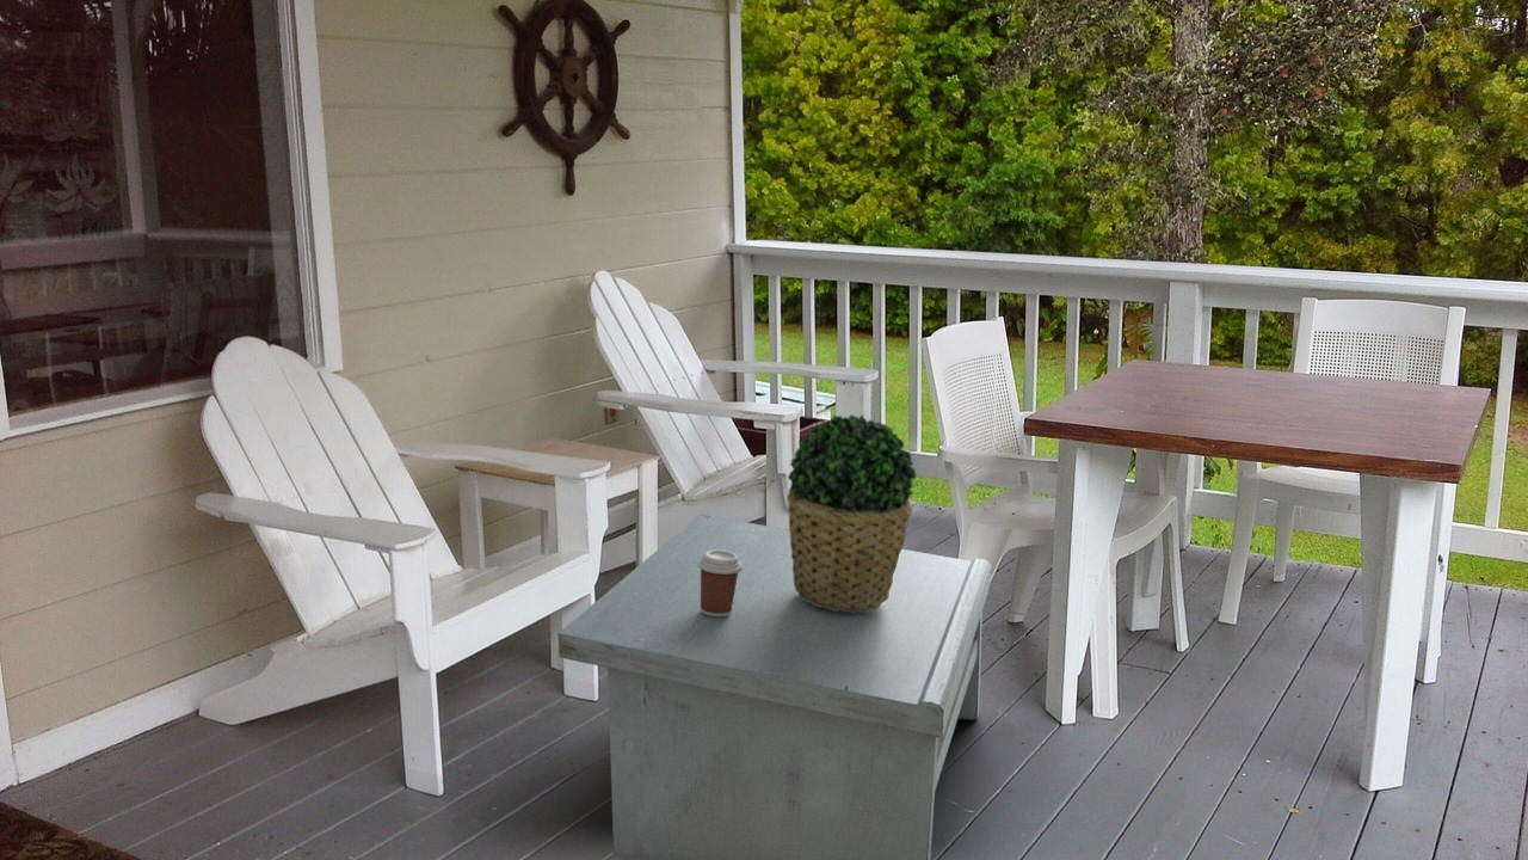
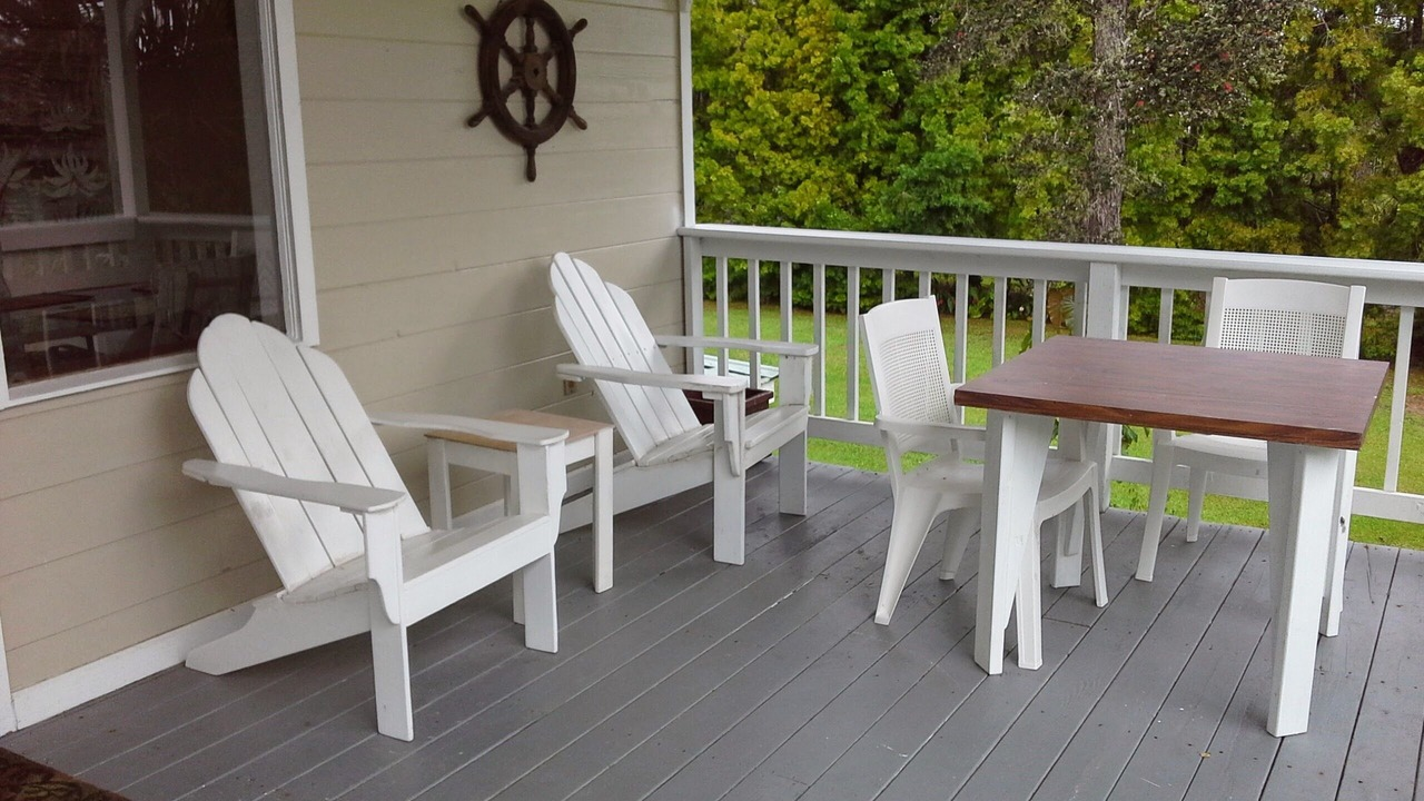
- coffee cup [698,549,743,616]
- potted plant [785,414,917,613]
- coffee table [557,514,992,860]
